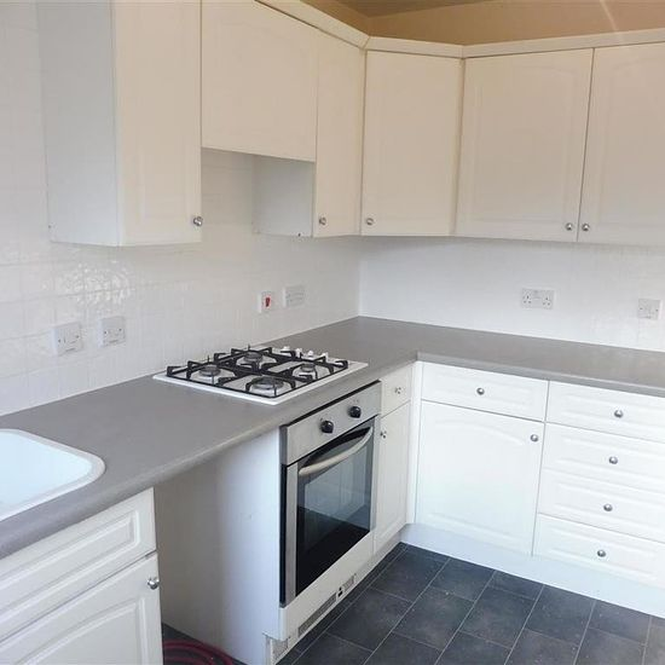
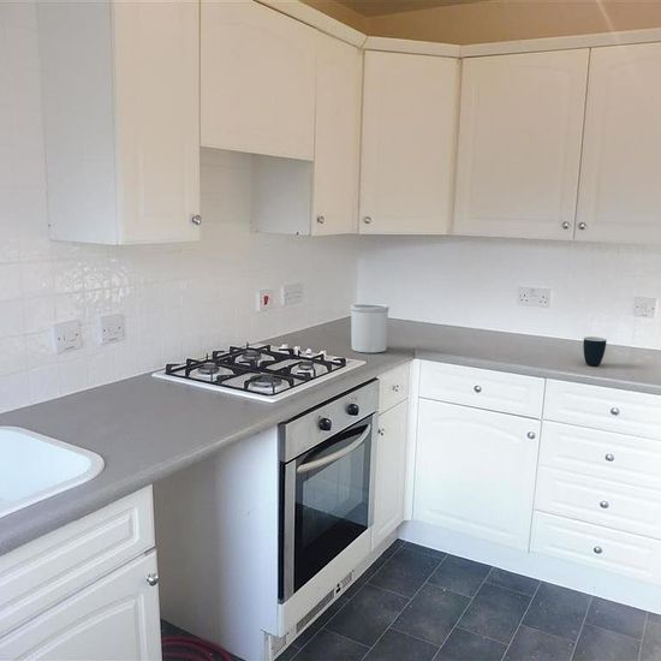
+ utensil holder [350,302,391,353]
+ mug [582,335,608,367]
